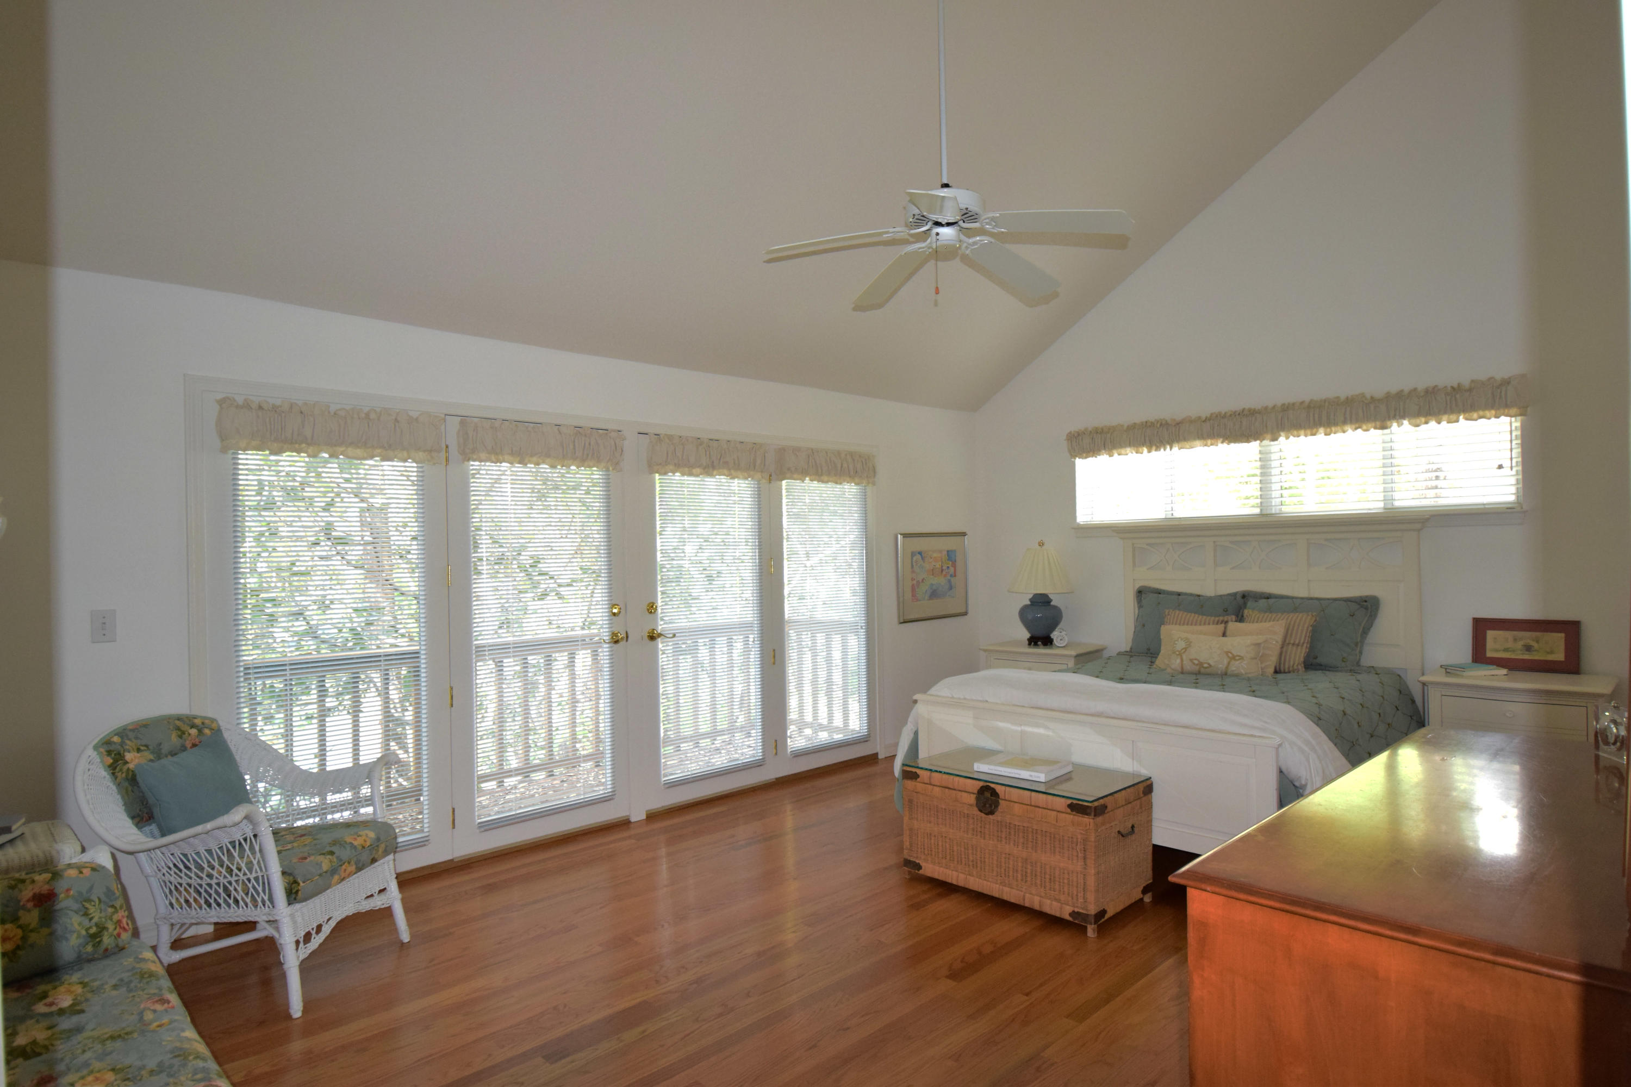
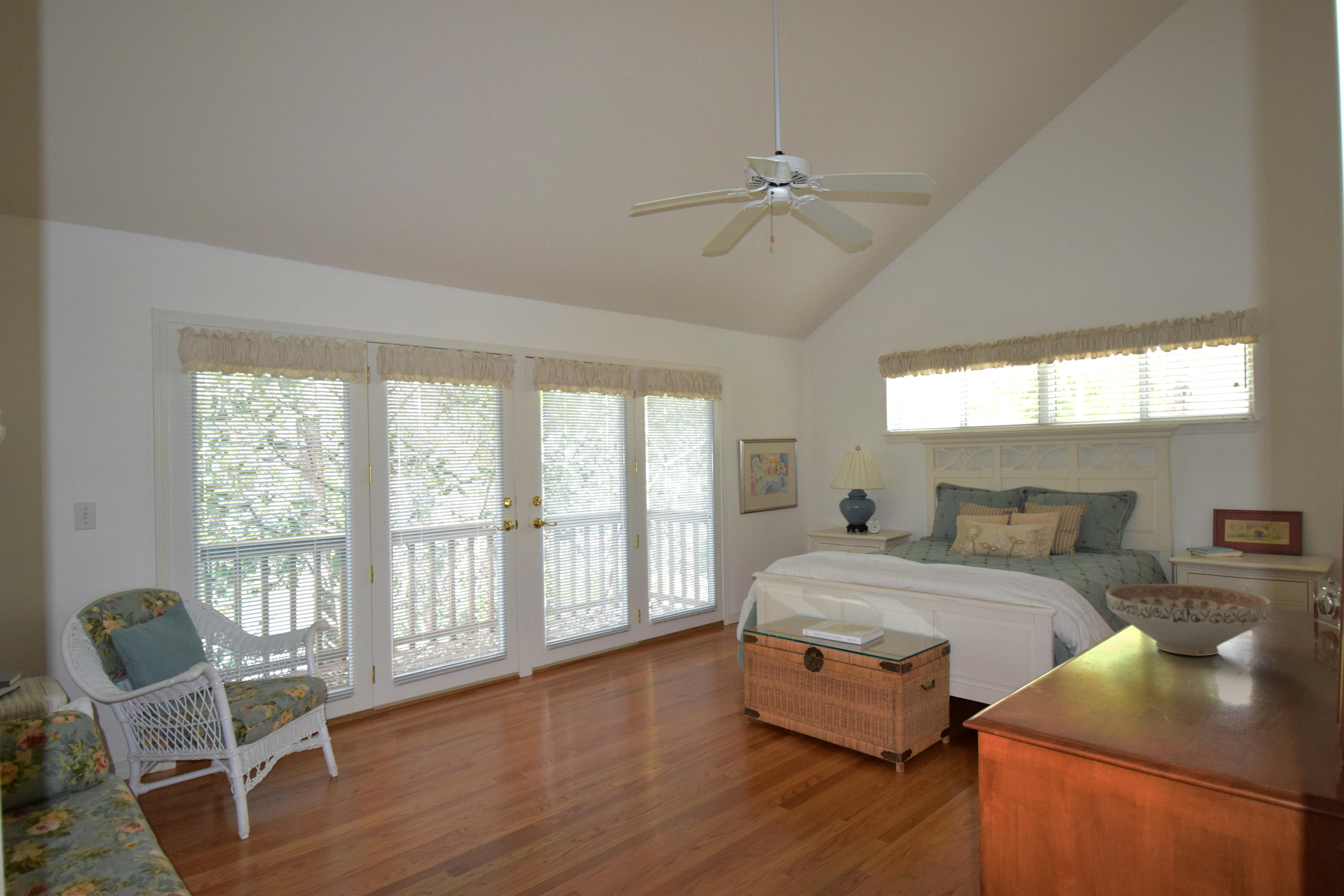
+ decorative bowl [1106,583,1272,656]
